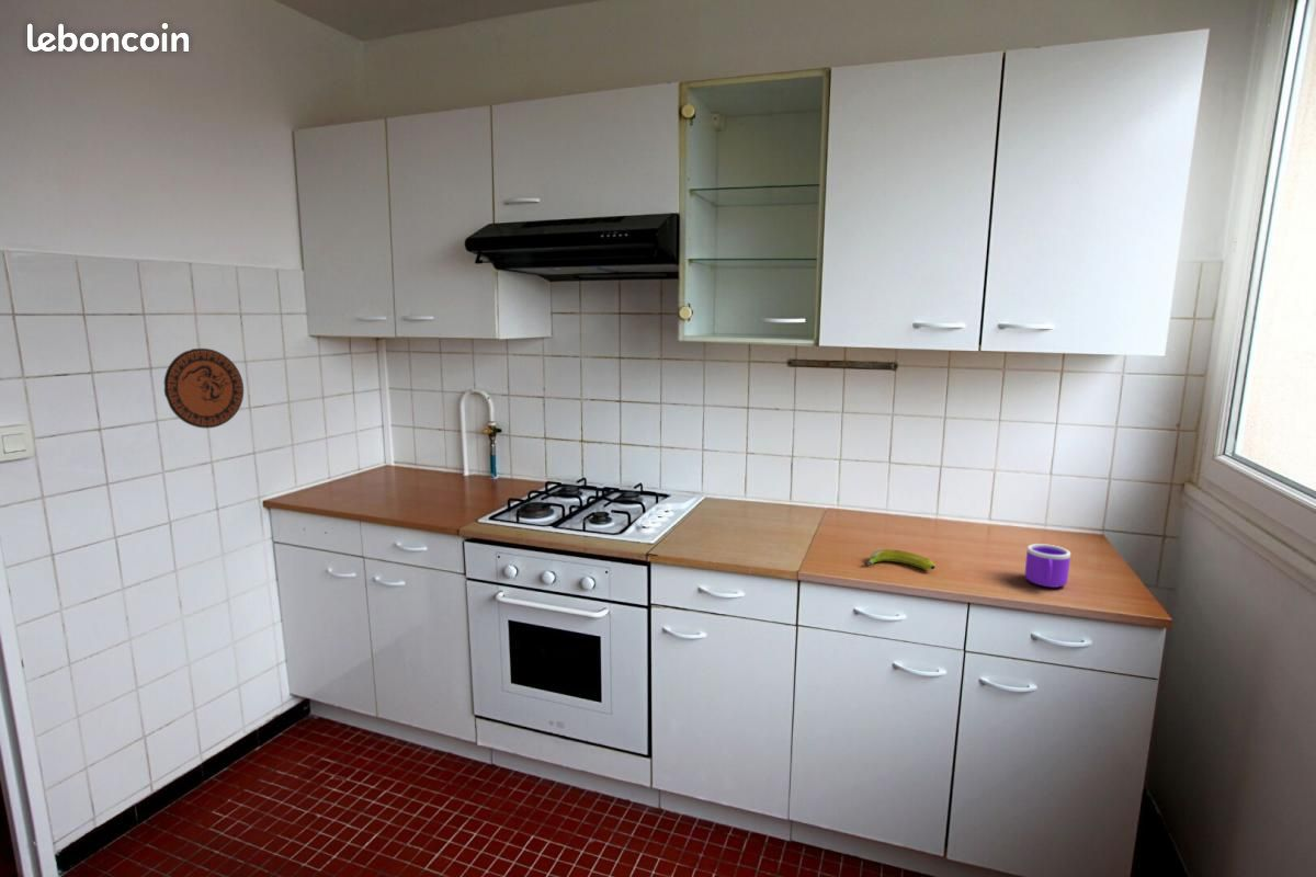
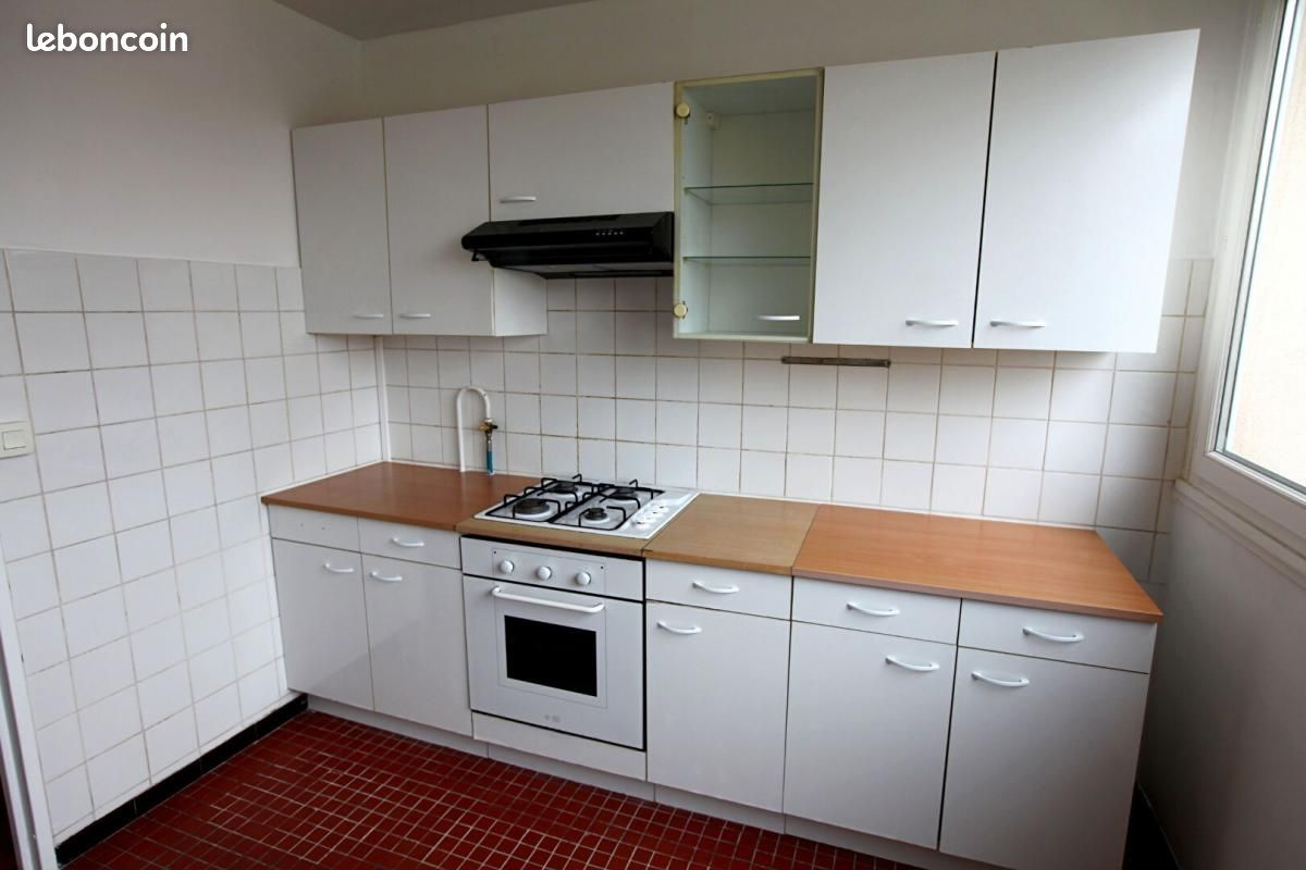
- mug [1024,543,1071,589]
- decorative plate [163,348,245,430]
- banana [864,548,937,570]
